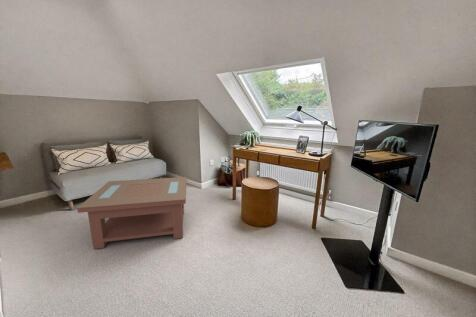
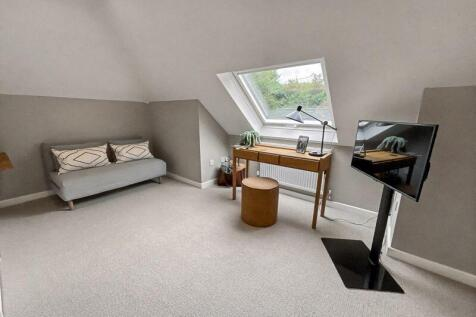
- coffee table [76,176,187,250]
